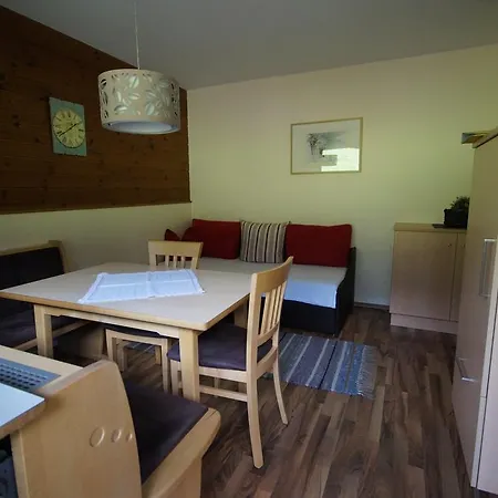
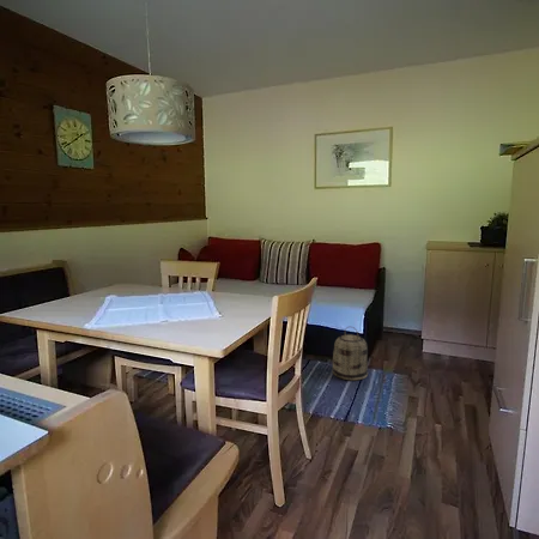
+ basket [331,326,369,381]
